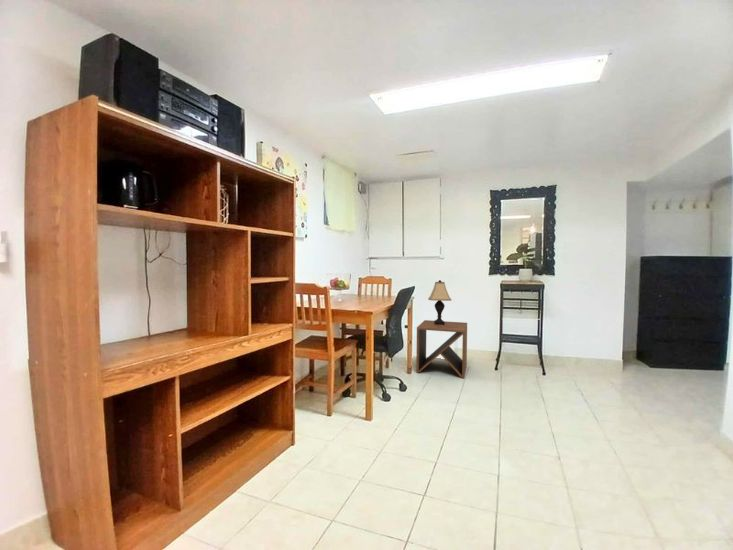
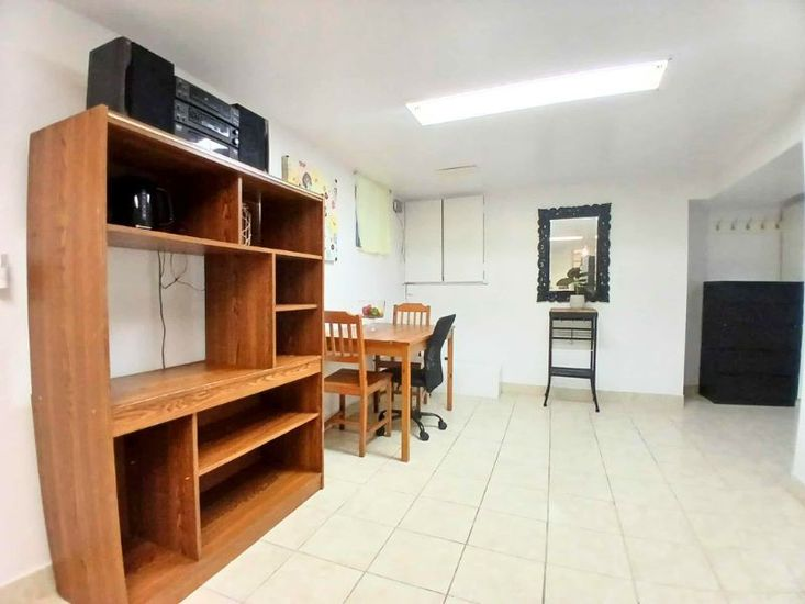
- lamp [427,279,452,325]
- side table [415,319,468,379]
